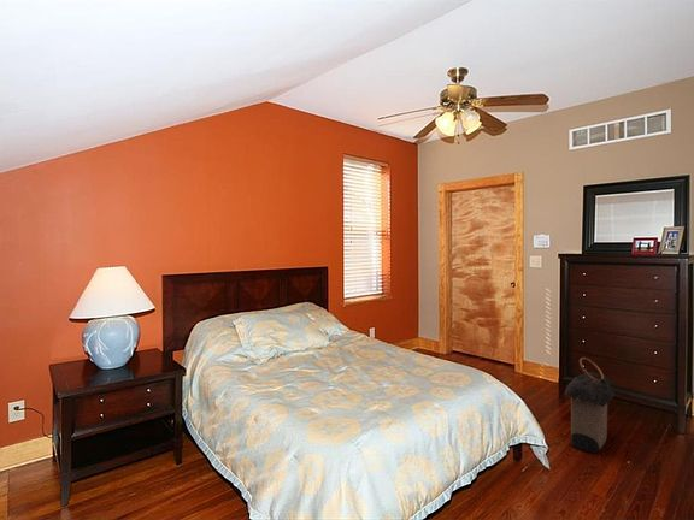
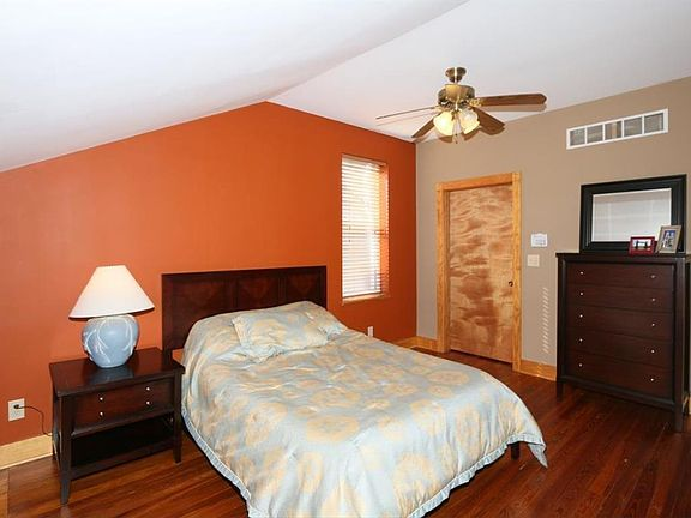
- laundry hamper [563,356,617,454]
